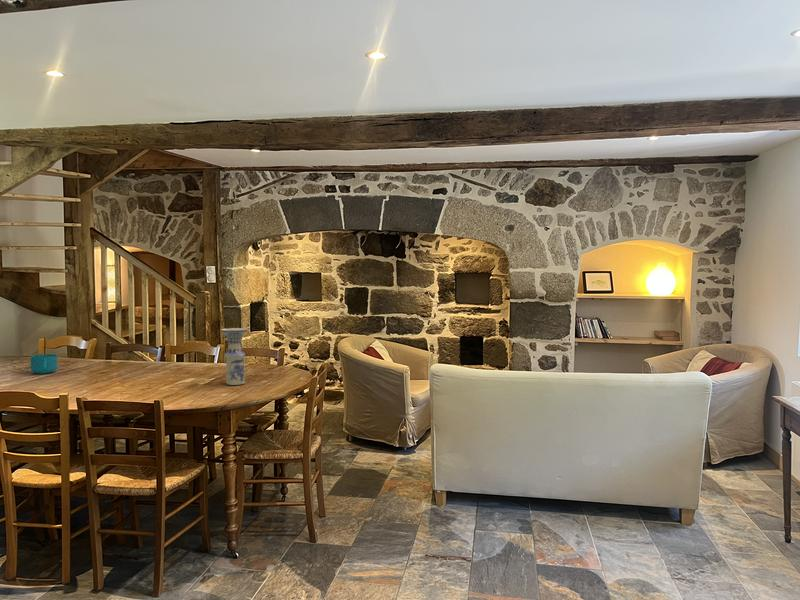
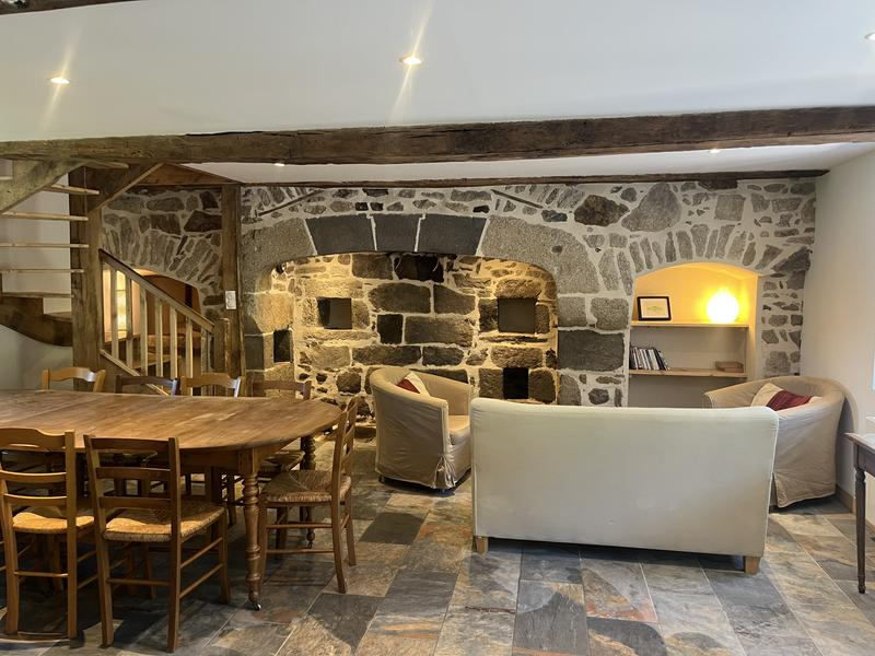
- vase [220,327,249,386]
- cup [30,353,58,375]
